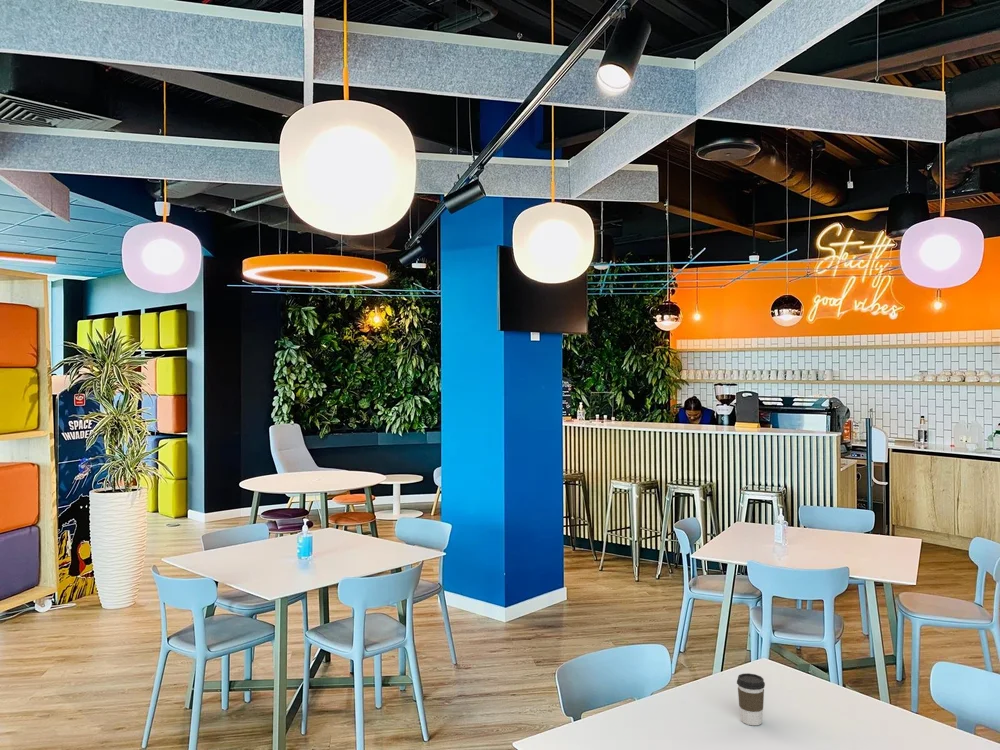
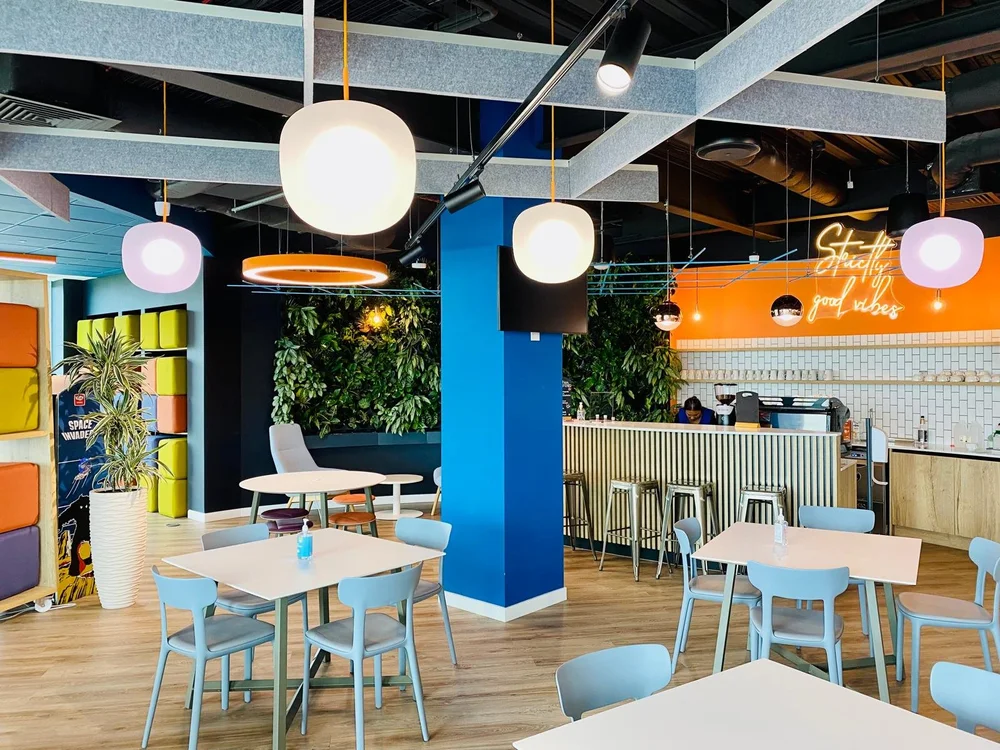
- coffee cup [736,672,766,726]
